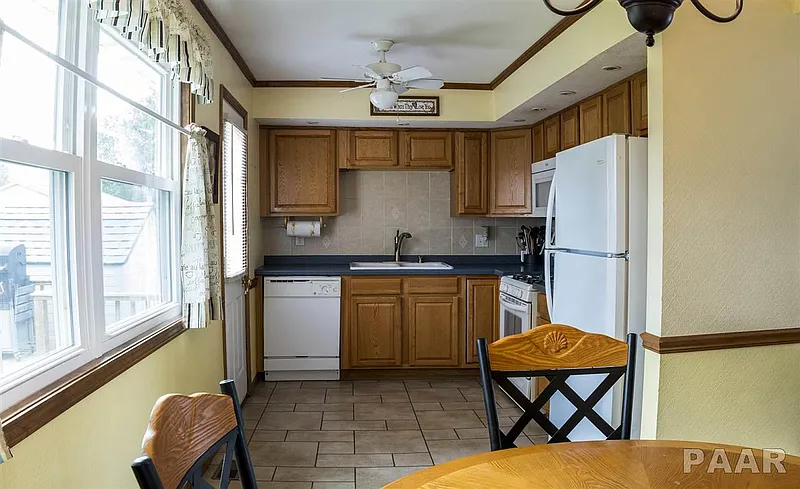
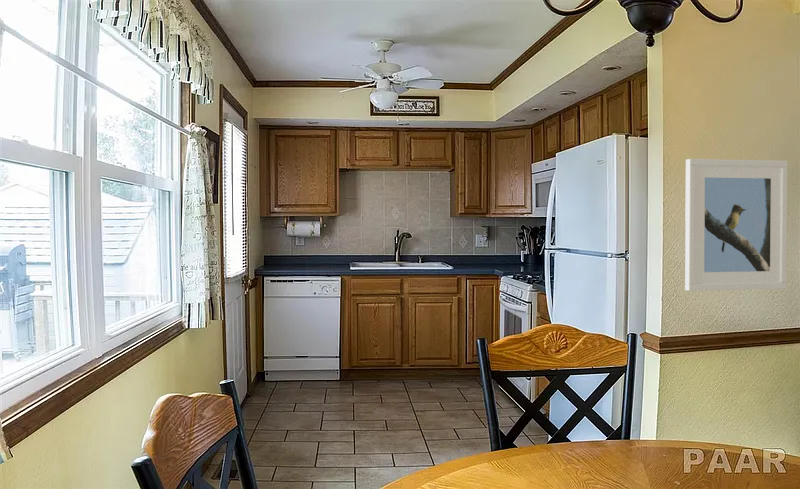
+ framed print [684,158,789,292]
